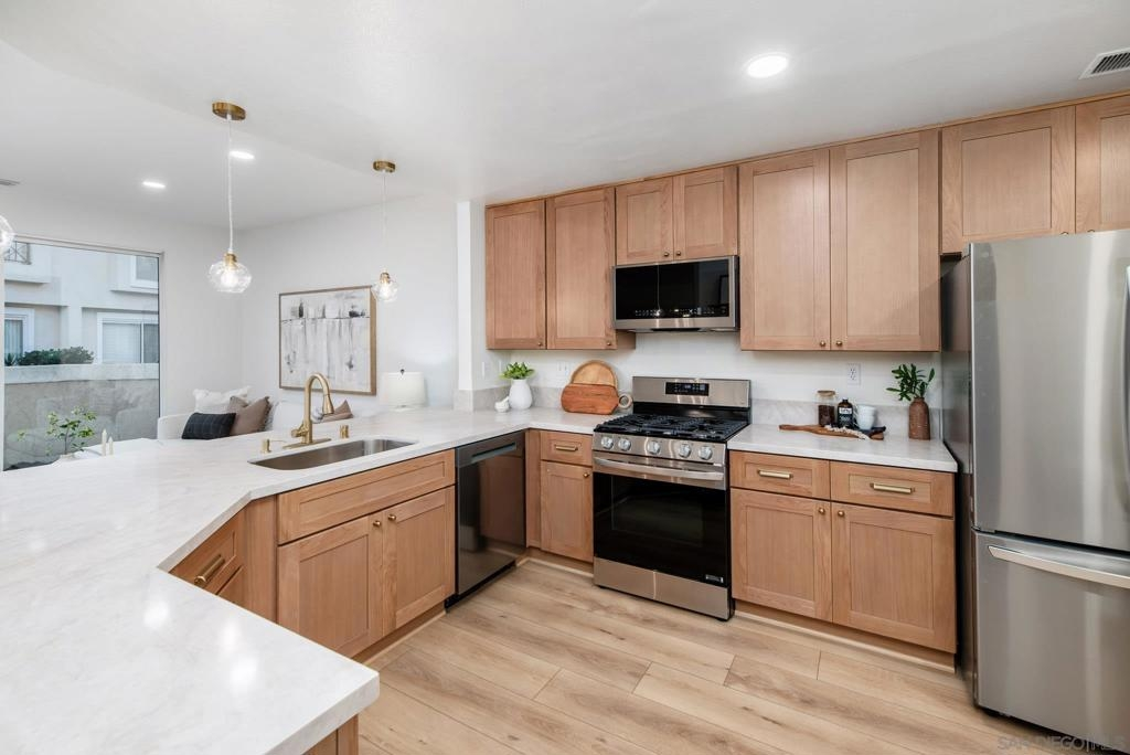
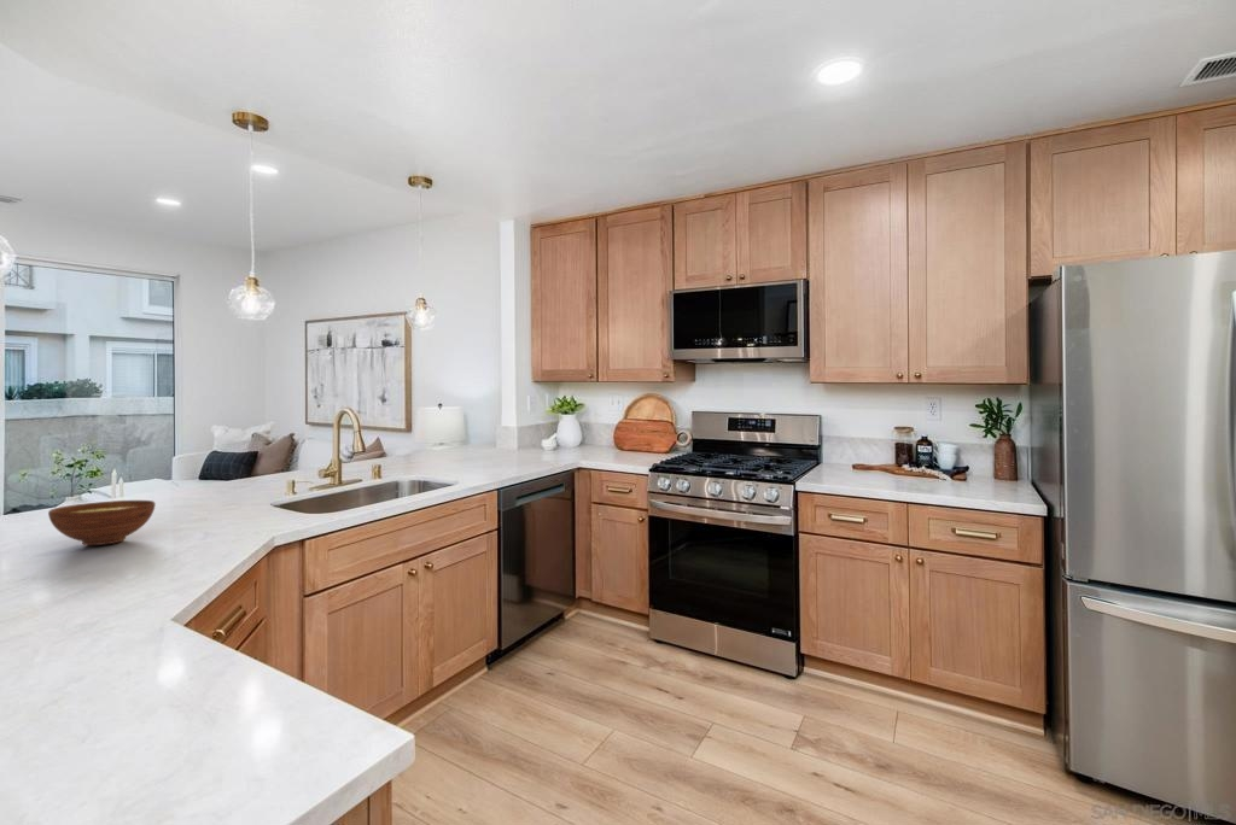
+ bowl [47,499,157,546]
